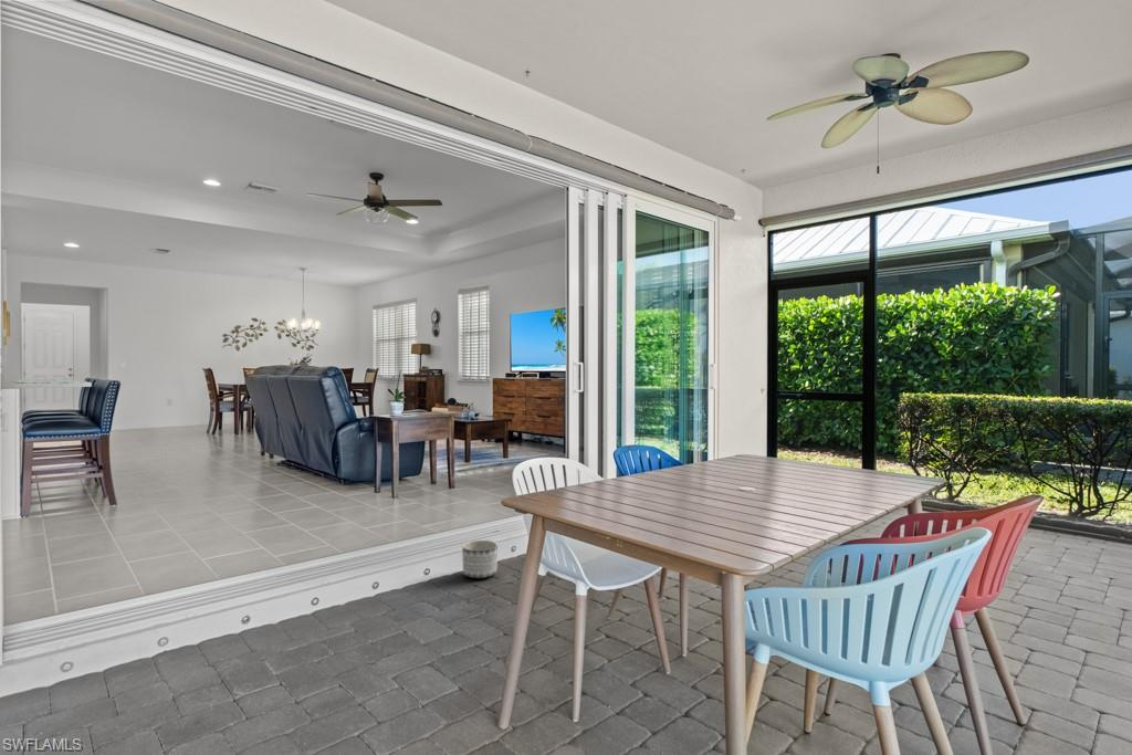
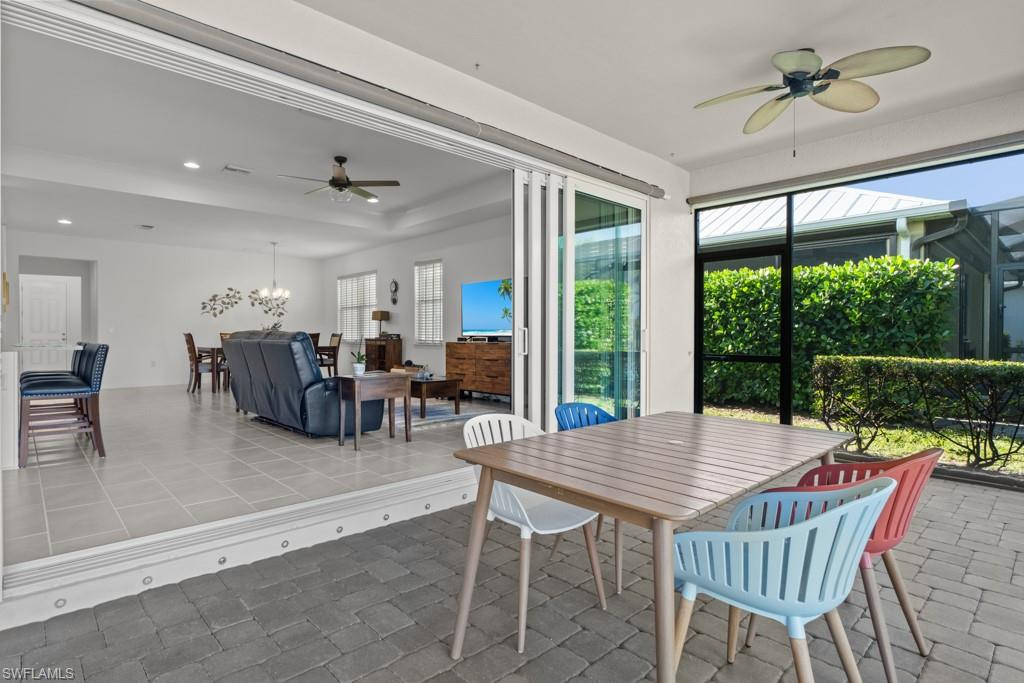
- planter [461,539,499,579]
